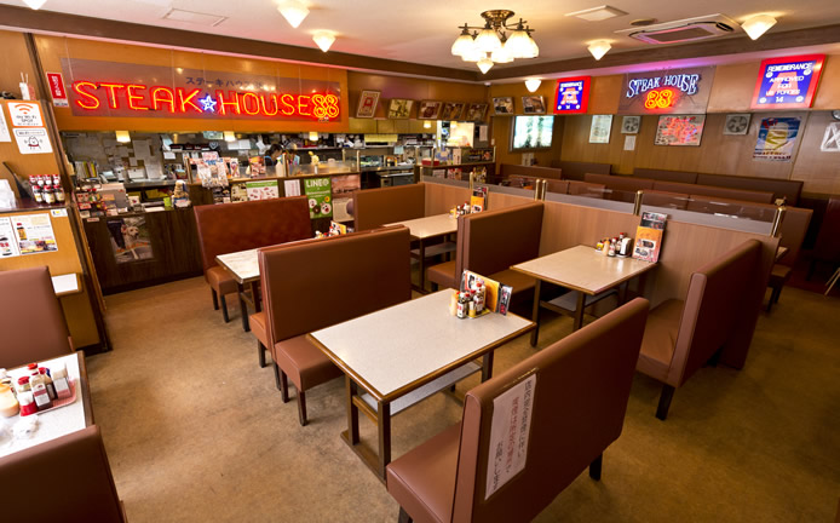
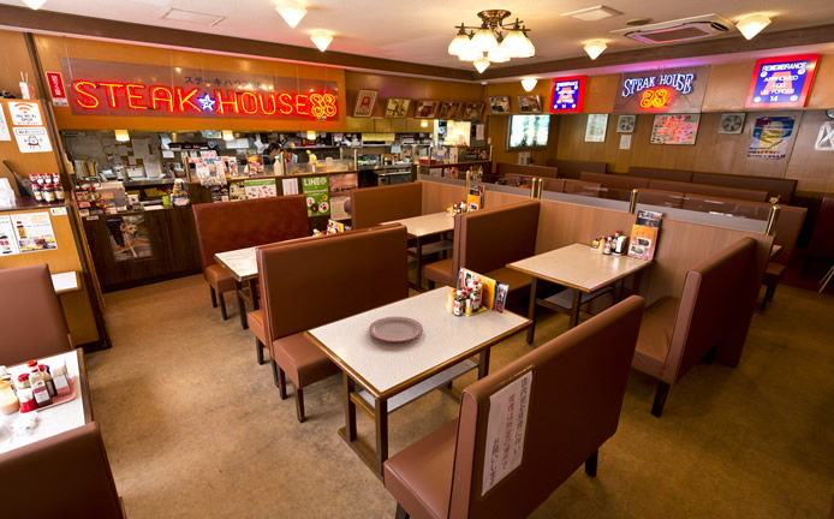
+ plate [368,316,424,344]
